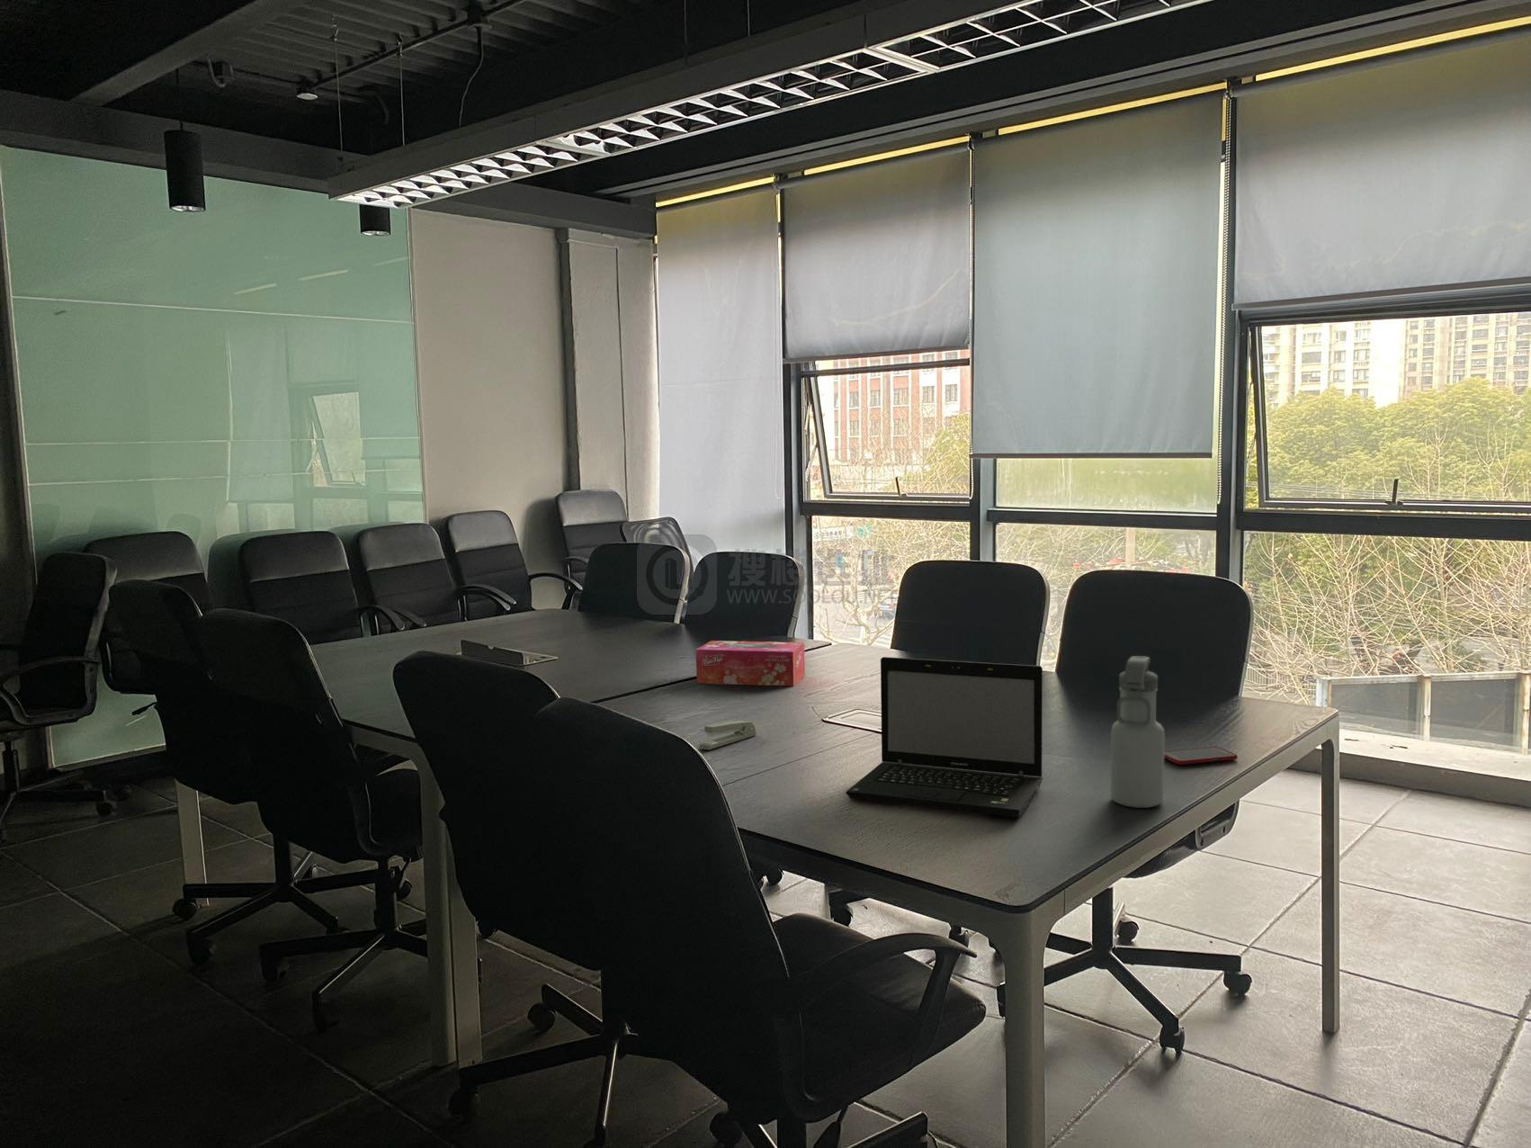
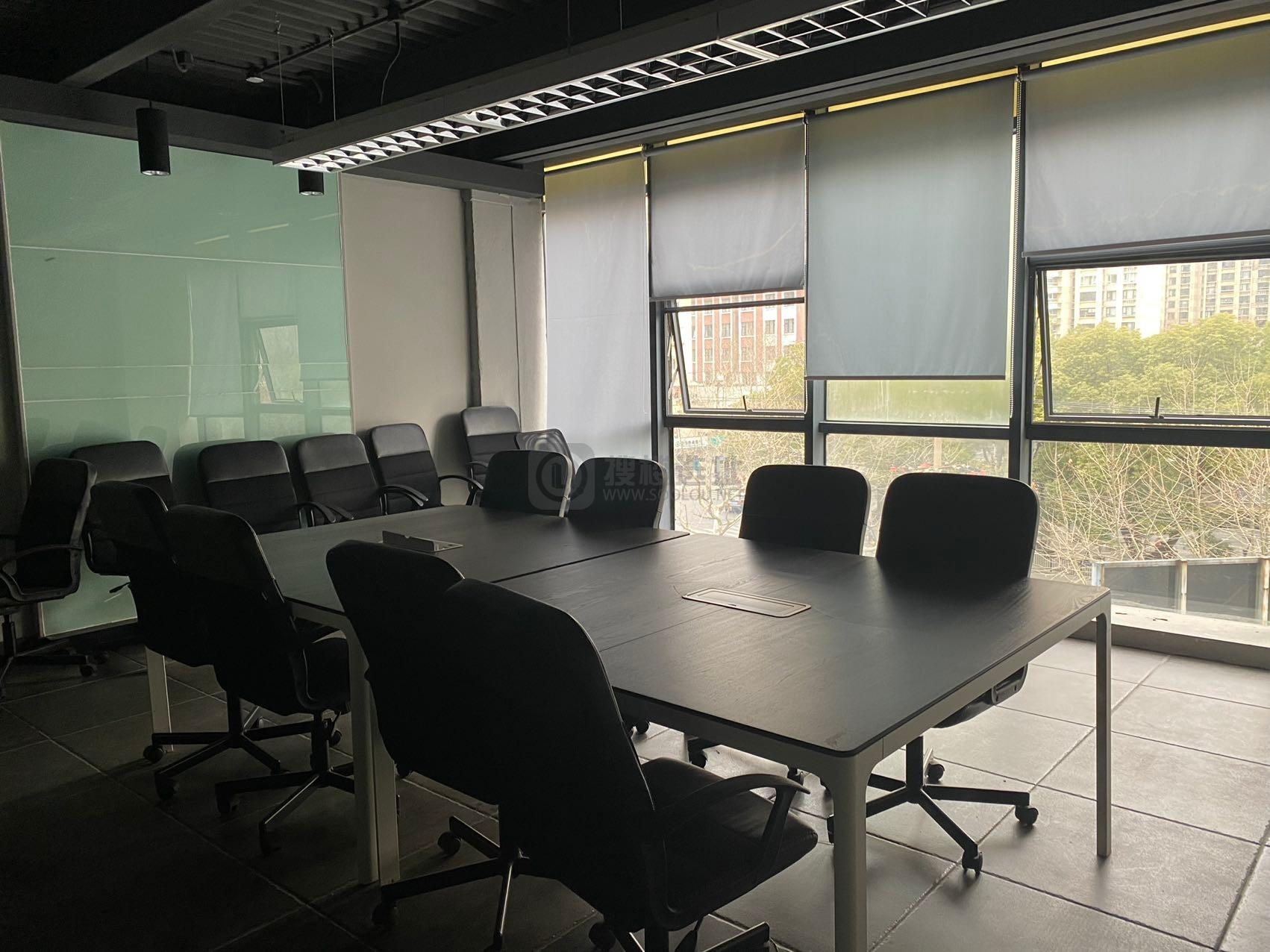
- tissue box [696,639,806,687]
- cell phone [1165,746,1238,766]
- laptop [845,656,1044,819]
- stapler [698,720,757,751]
- water bottle [1110,655,1165,809]
